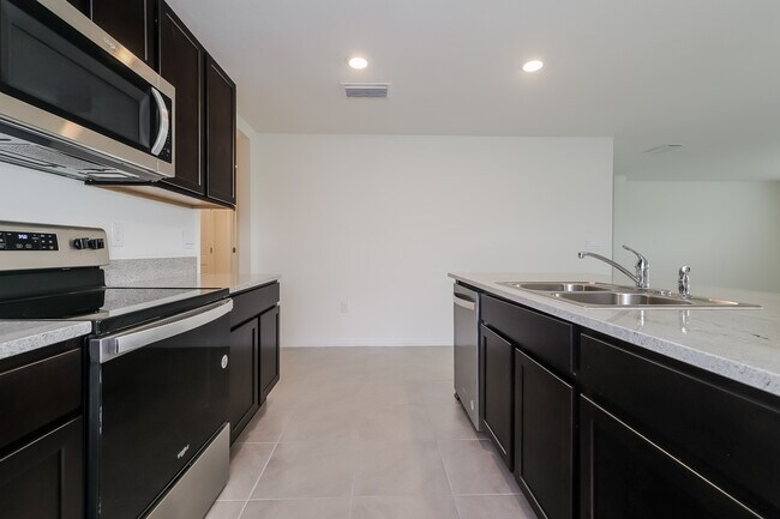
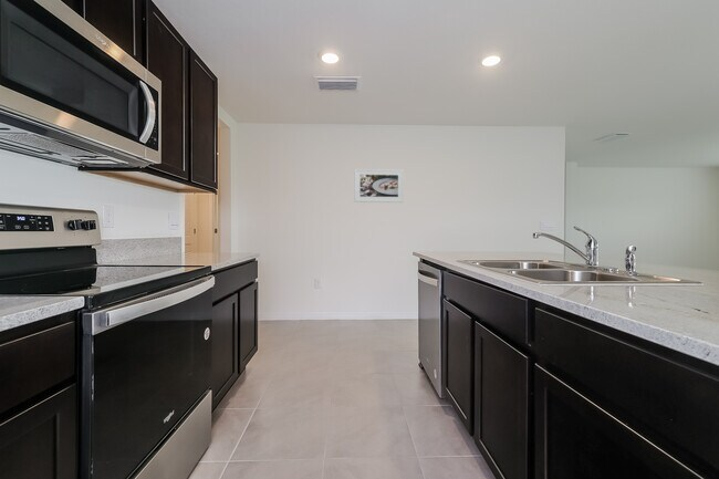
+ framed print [353,168,405,204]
